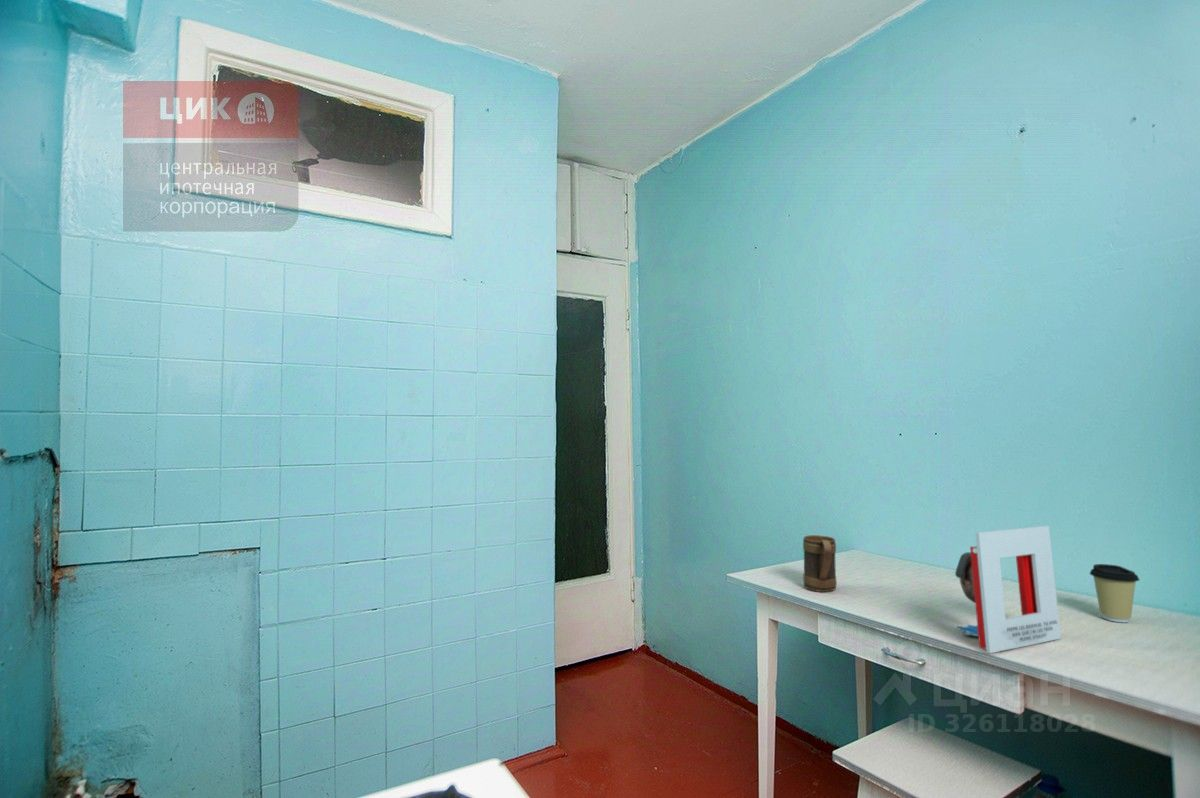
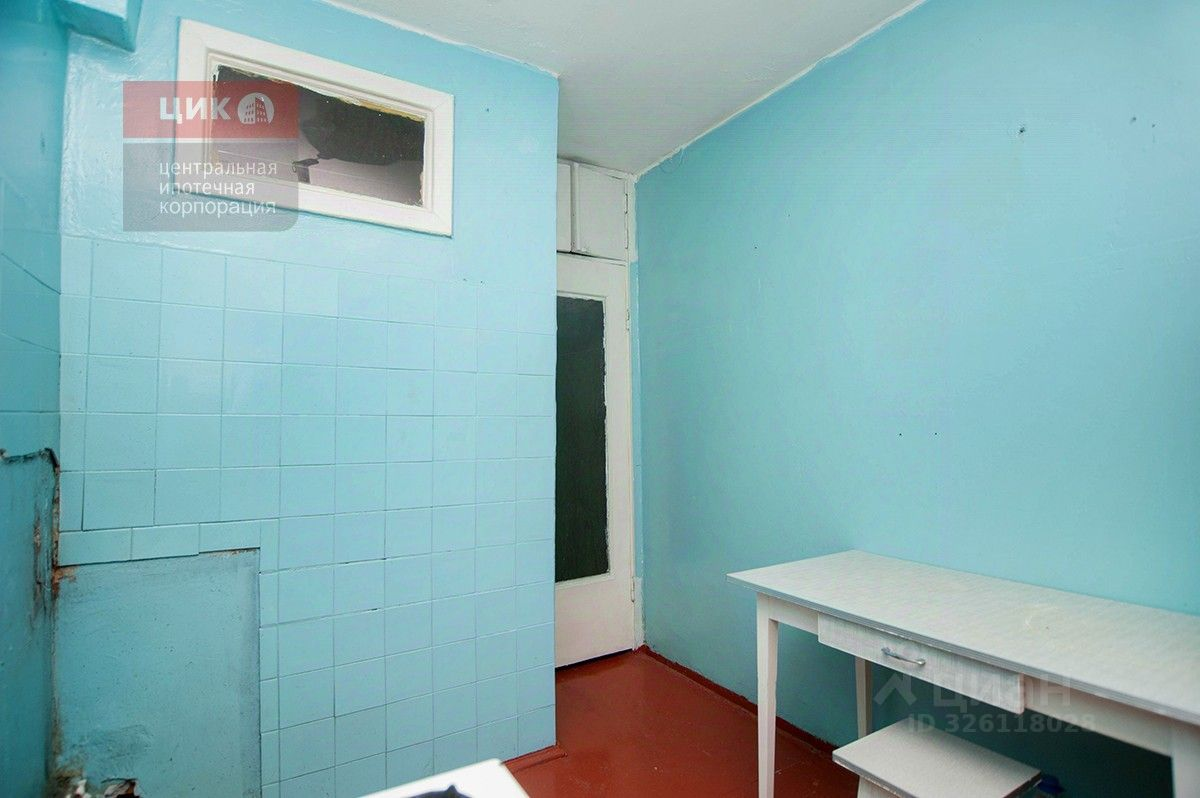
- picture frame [954,525,1062,654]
- mug [802,534,838,593]
- coffee cup [1089,563,1140,623]
